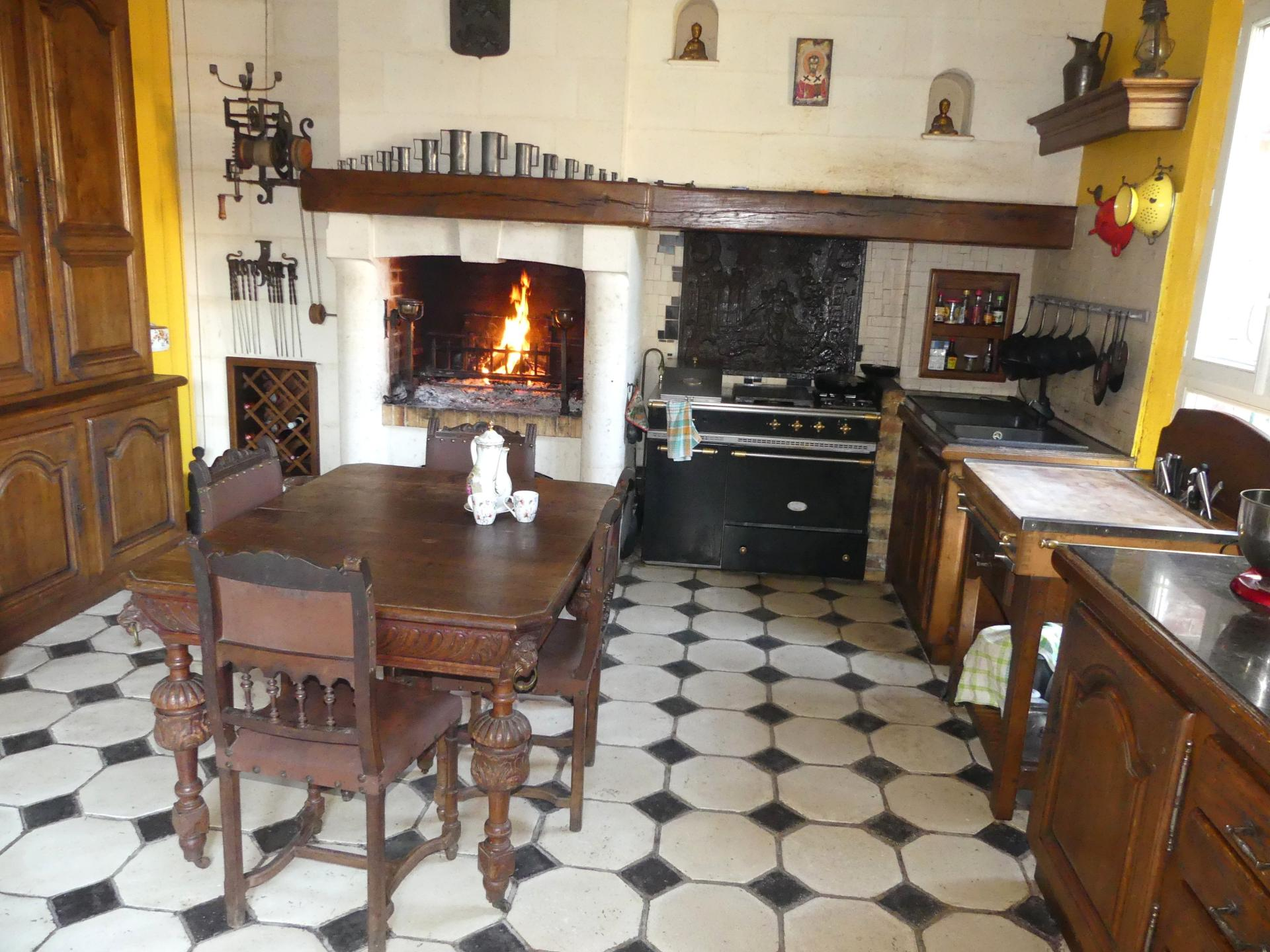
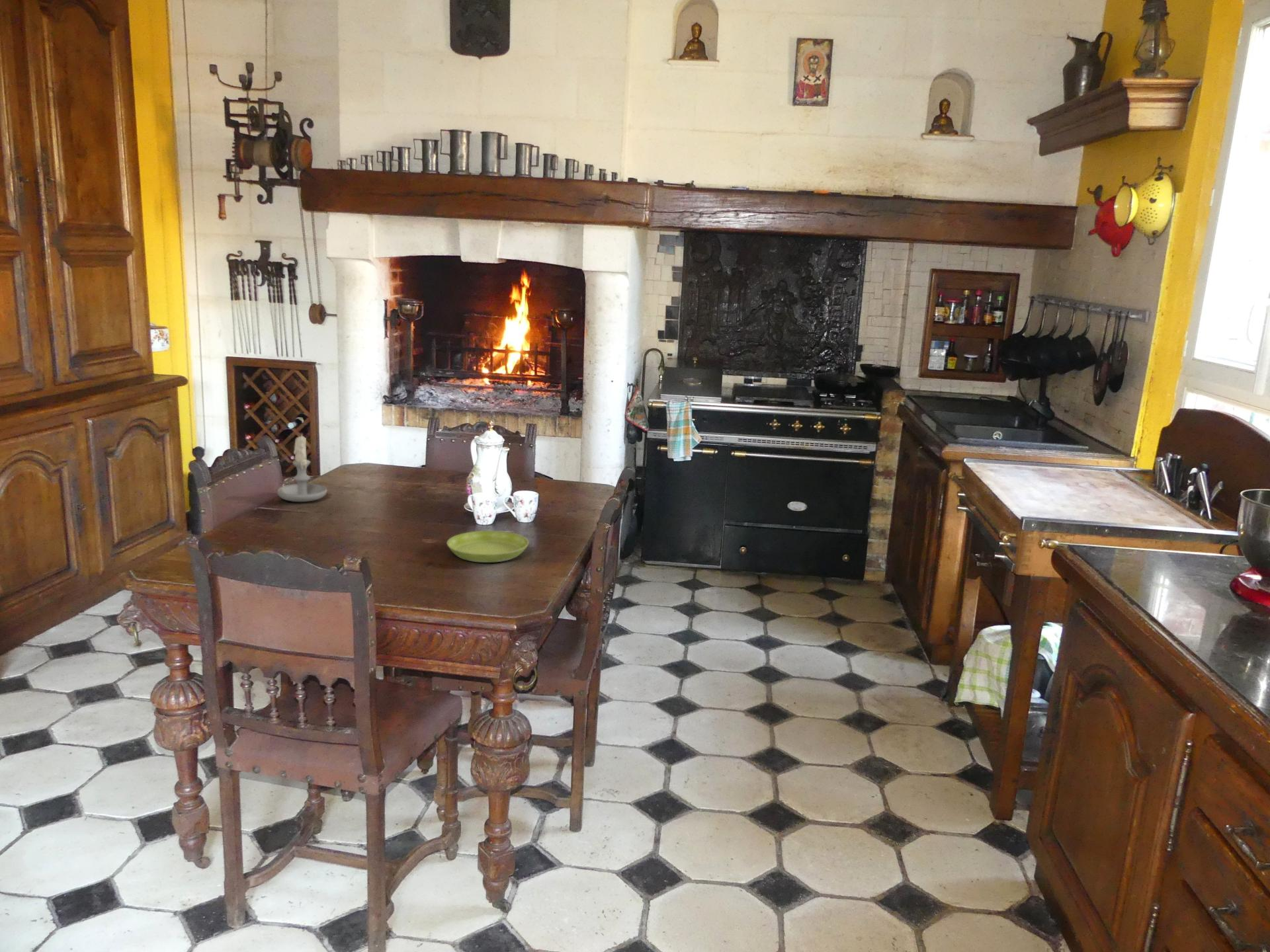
+ saucer [446,530,529,563]
+ candle [276,433,328,502]
